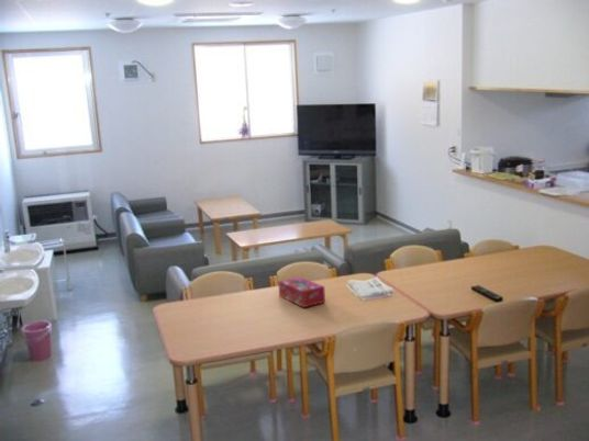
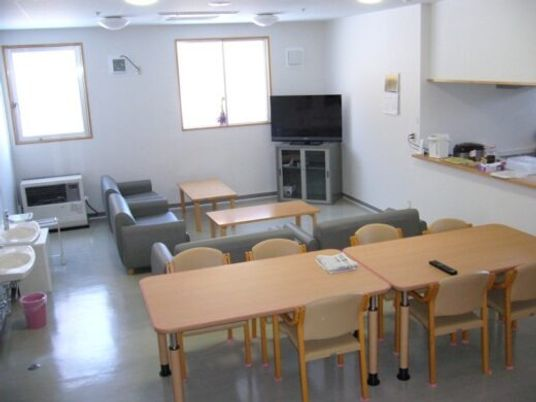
- tissue box [277,275,326,308]
